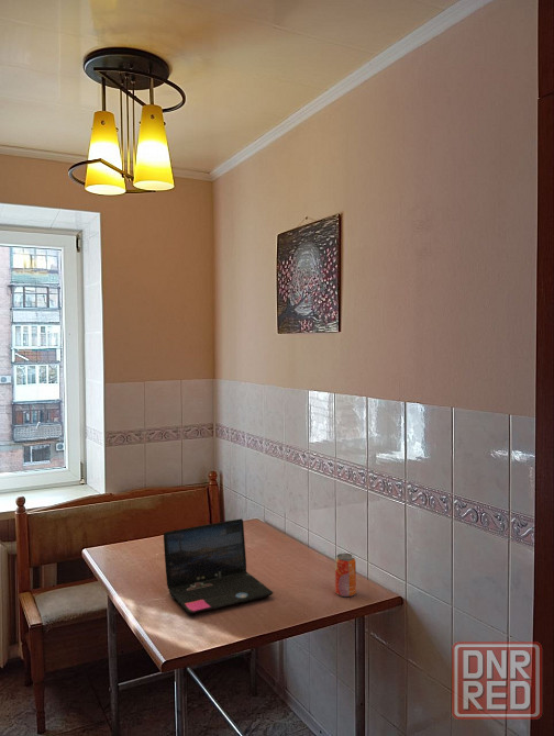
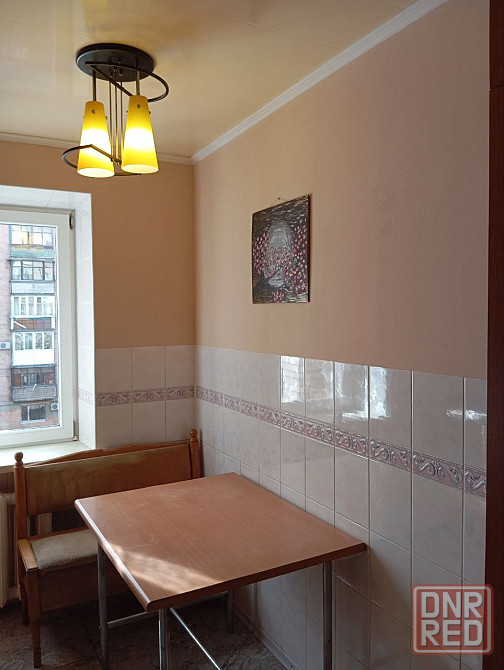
- laptop [163,518,274,614]
- beverage can [334,553,357,598]
